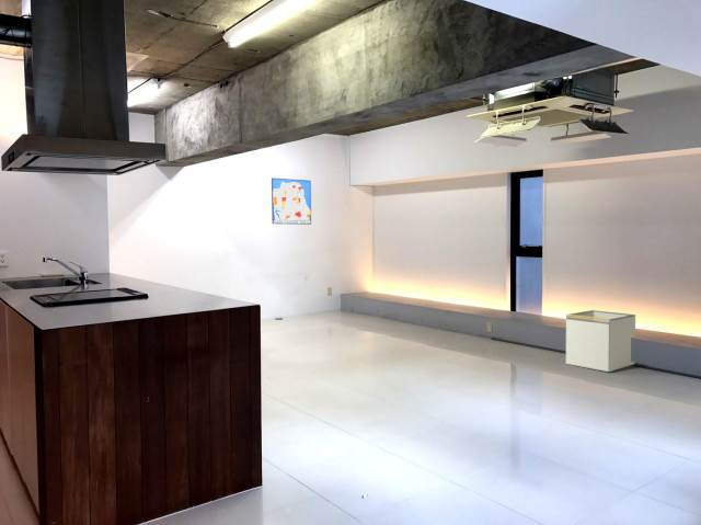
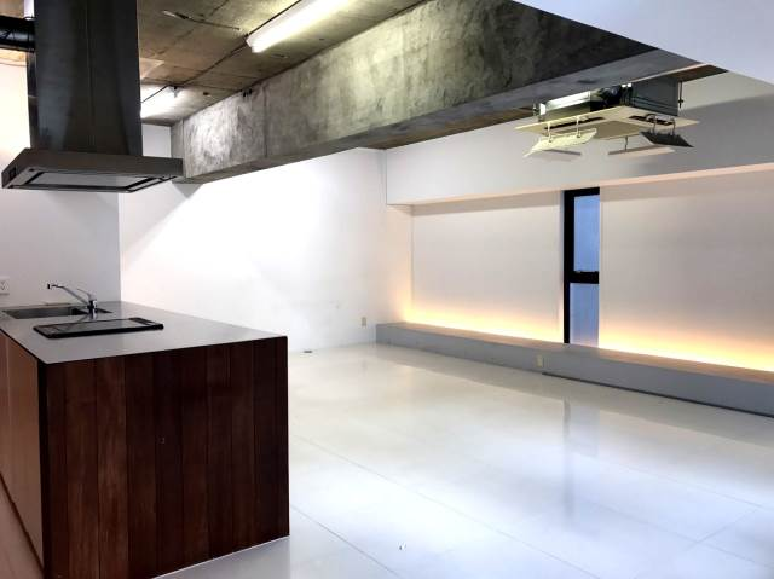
- wall art [271,176,312,226]
- storage bin [565,309,636,373]
